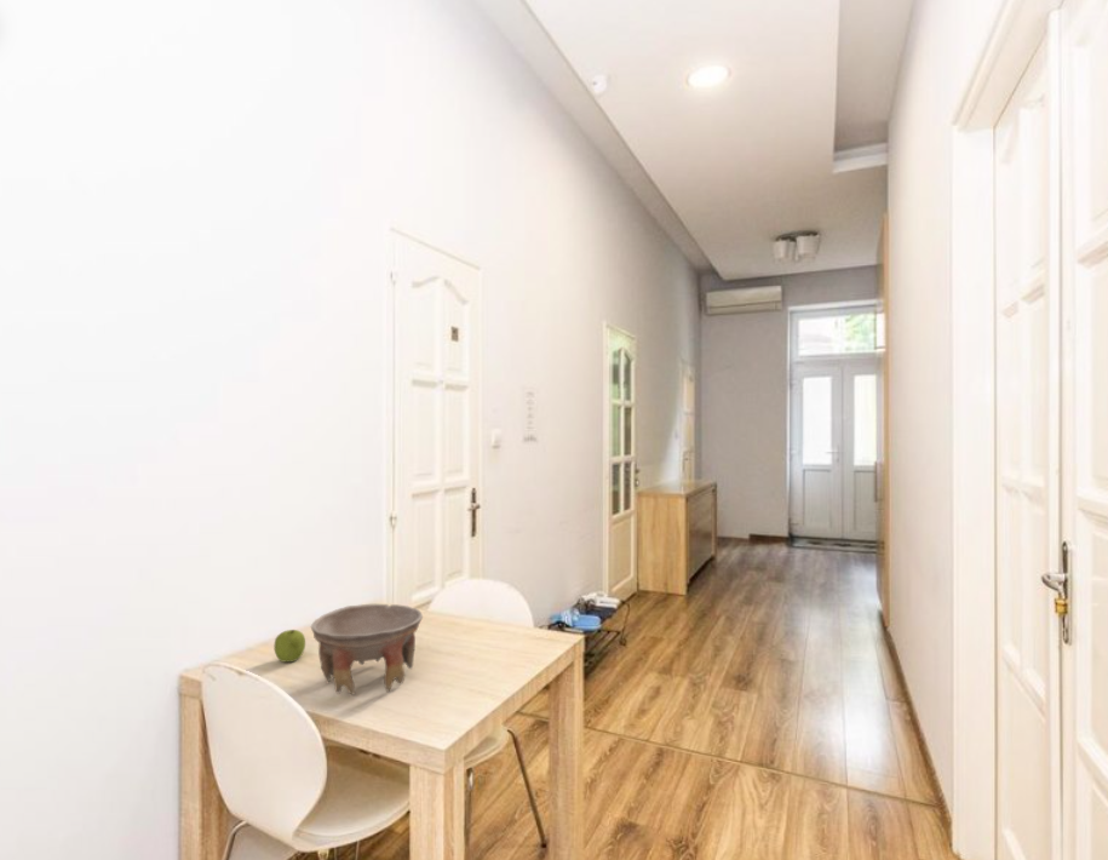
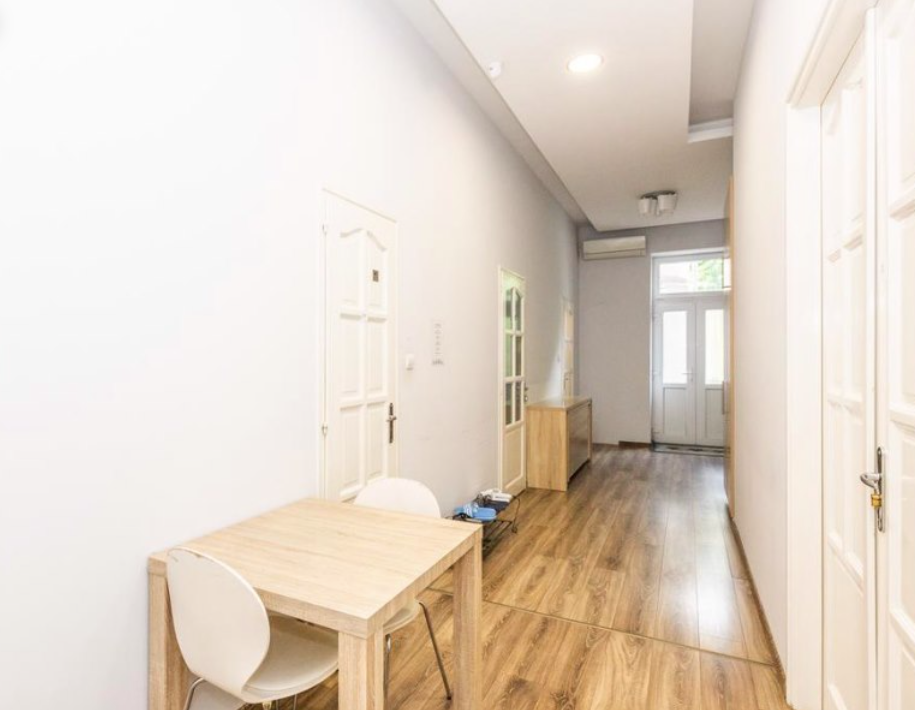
- fruit [272,629,306,663]
- bowl [310,603,424,696]
